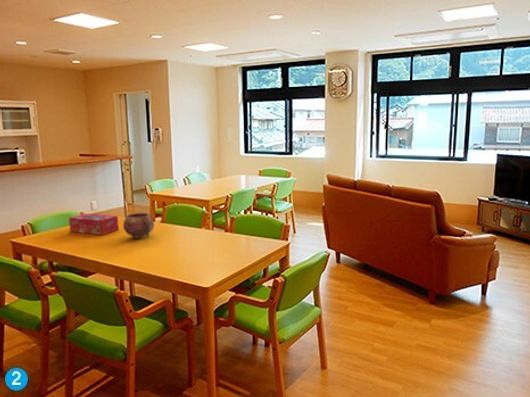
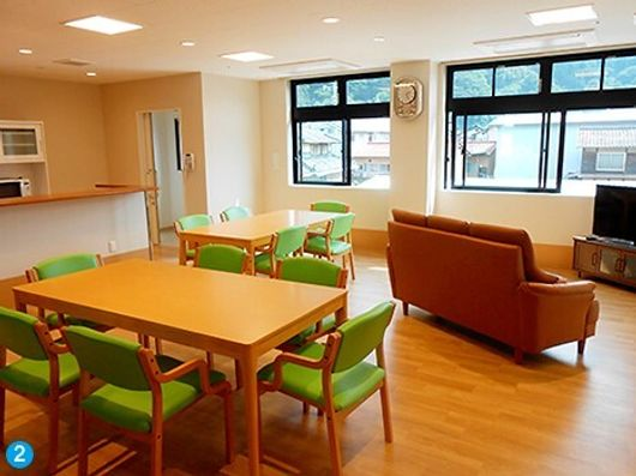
- tissue box [68,212,120,236]
- bowl [122,212,155,240]
